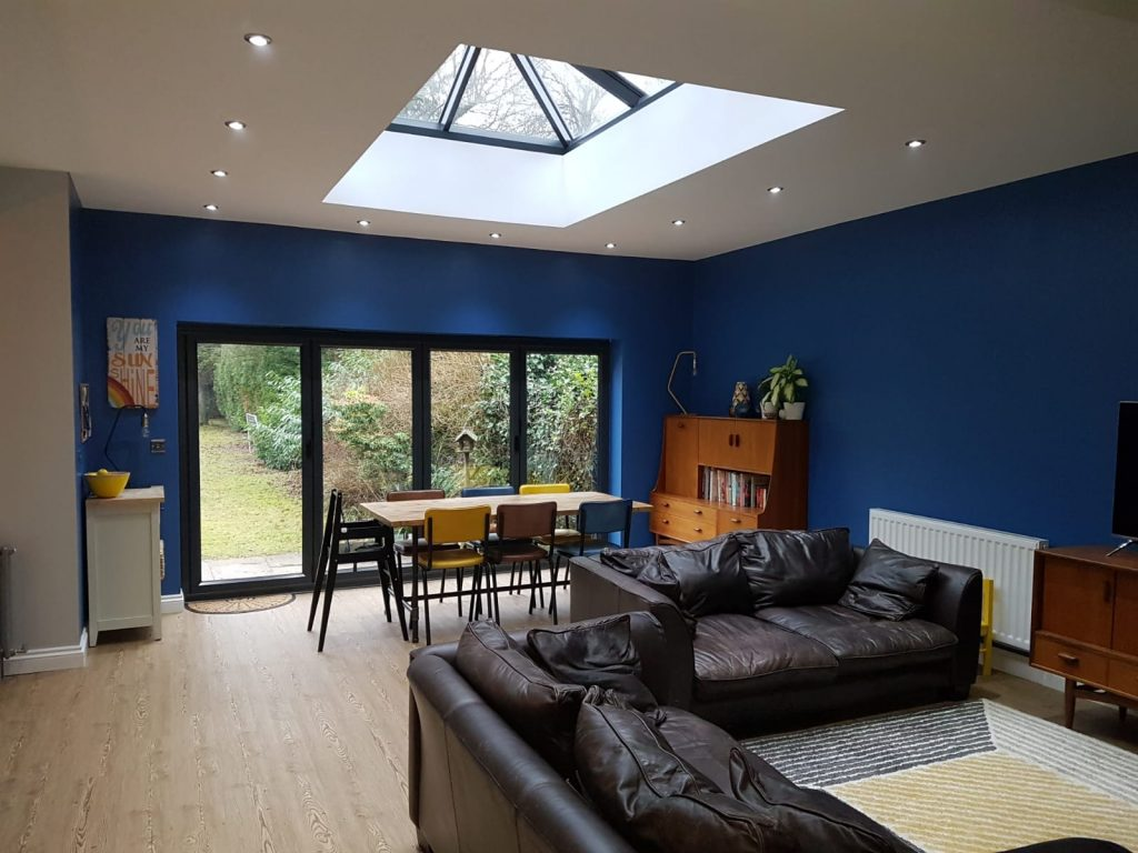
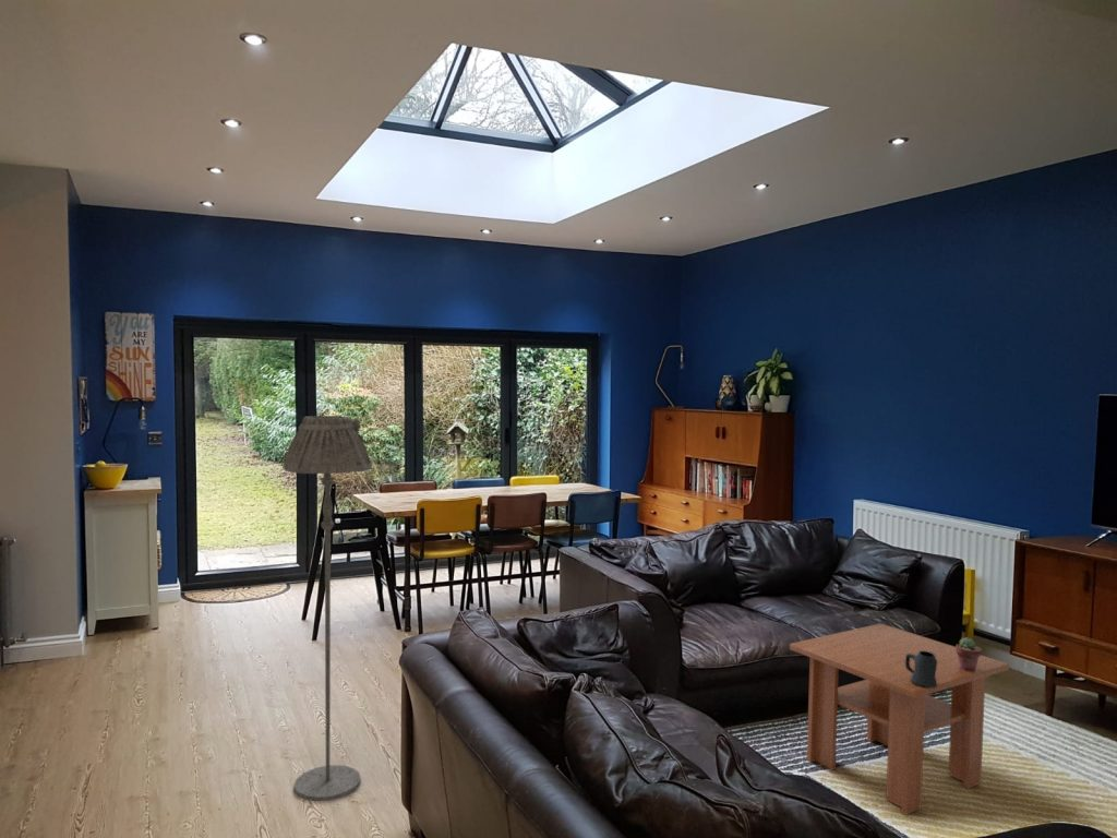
+ floor lamp [281,415,372,802]
+ mug [905,650,937,689]
+ potted succulent [954,637,983,671]
+ coffee table [789,622,1010,816]
